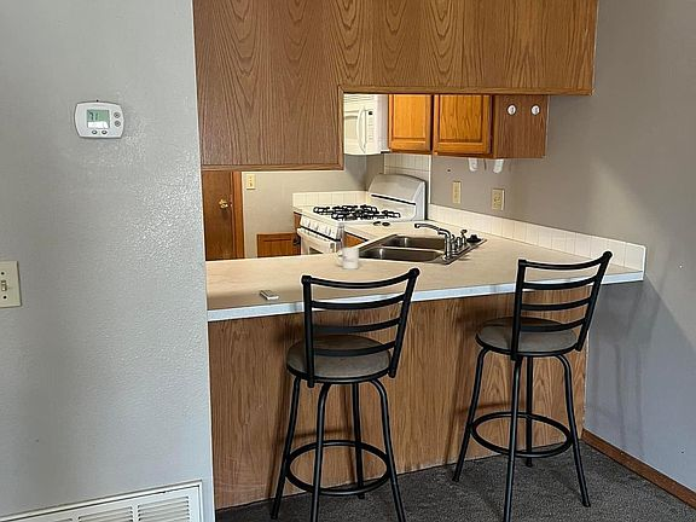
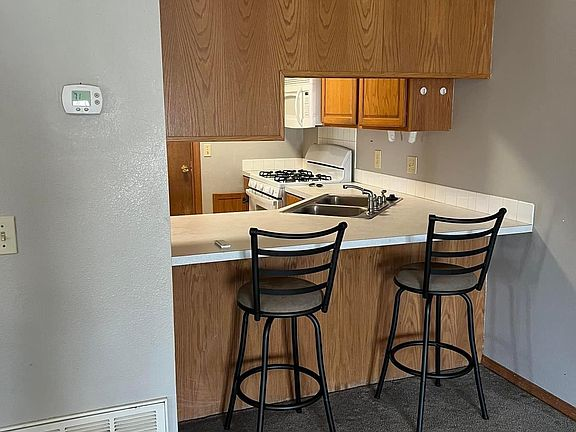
- mug [336,246,360,271]
